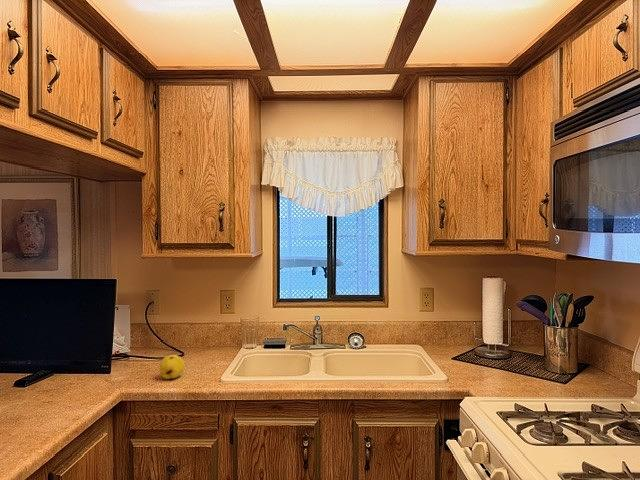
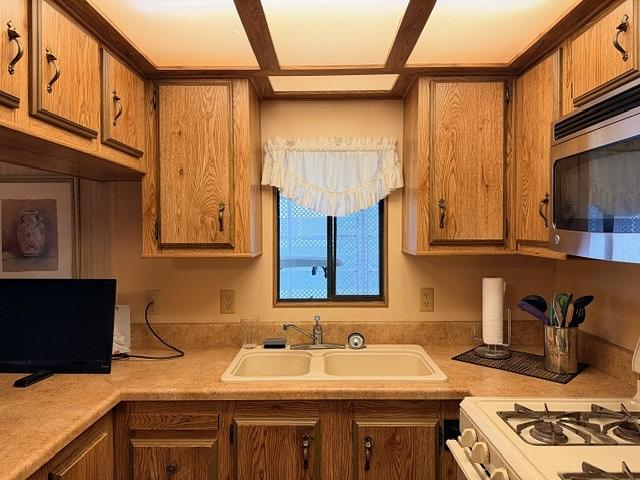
- fruit [159,354,186,380]
